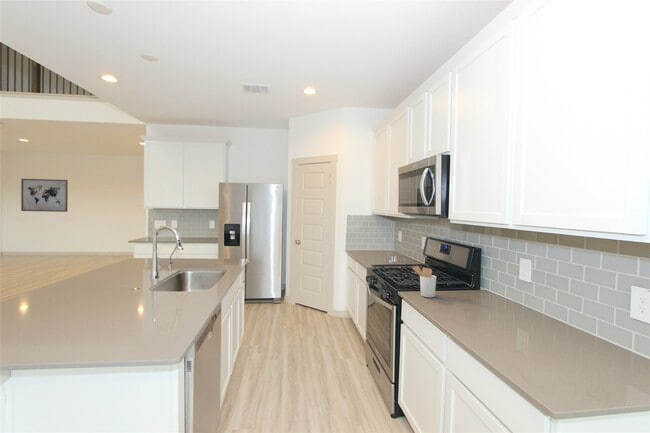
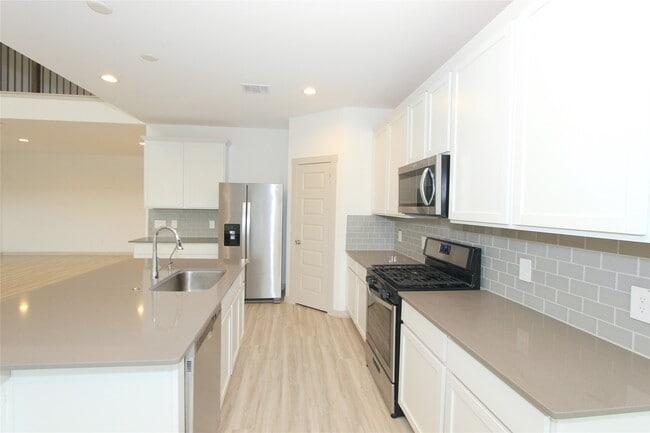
- utensil holder [411,265,437,298]
- wall art [20,178,69,213]
